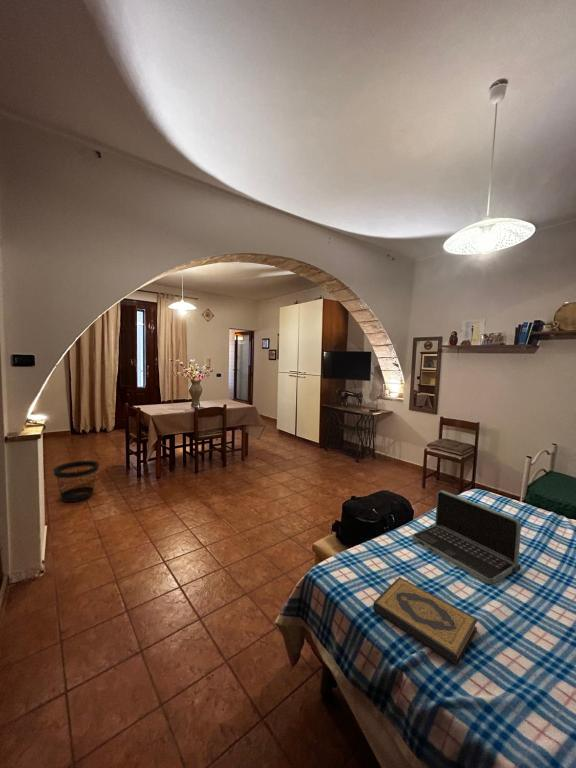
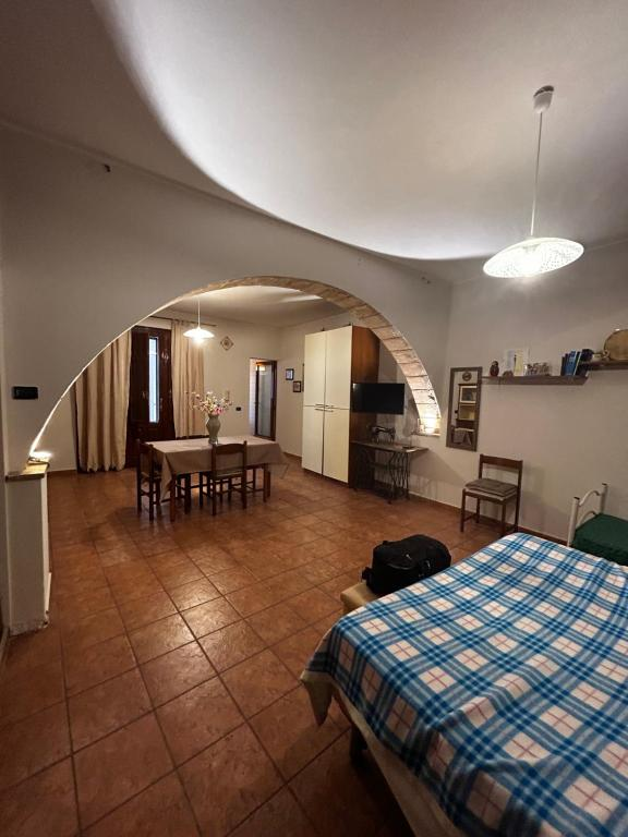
- wastebasket [52,460,100,503]
- laptop [411,490,522,585]
- hardback book [372,576,479,666]
